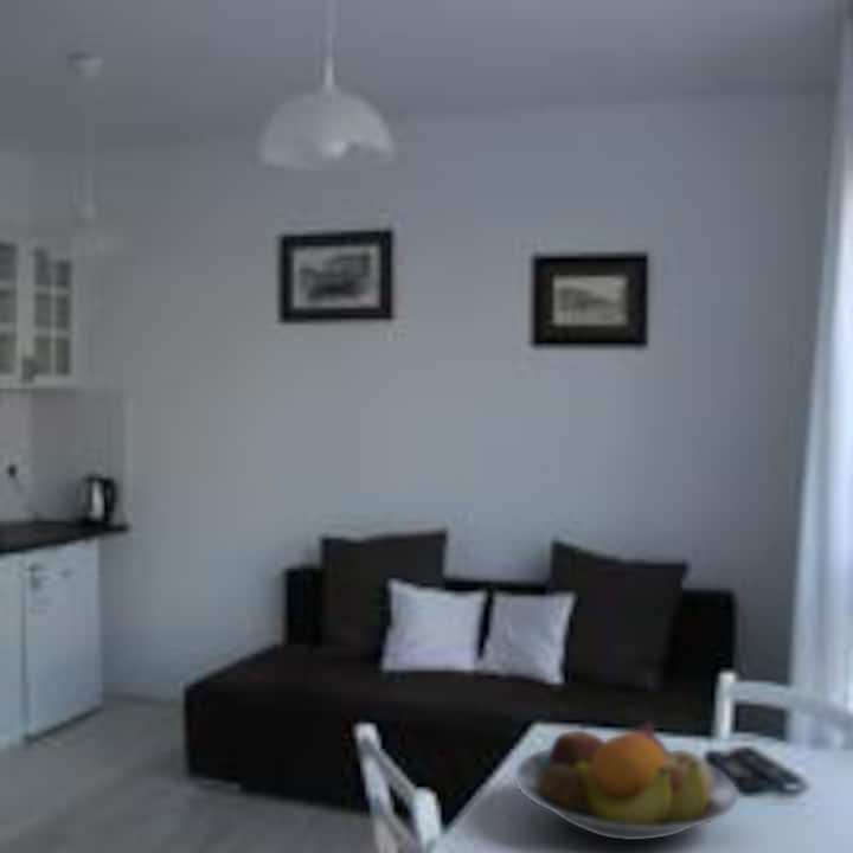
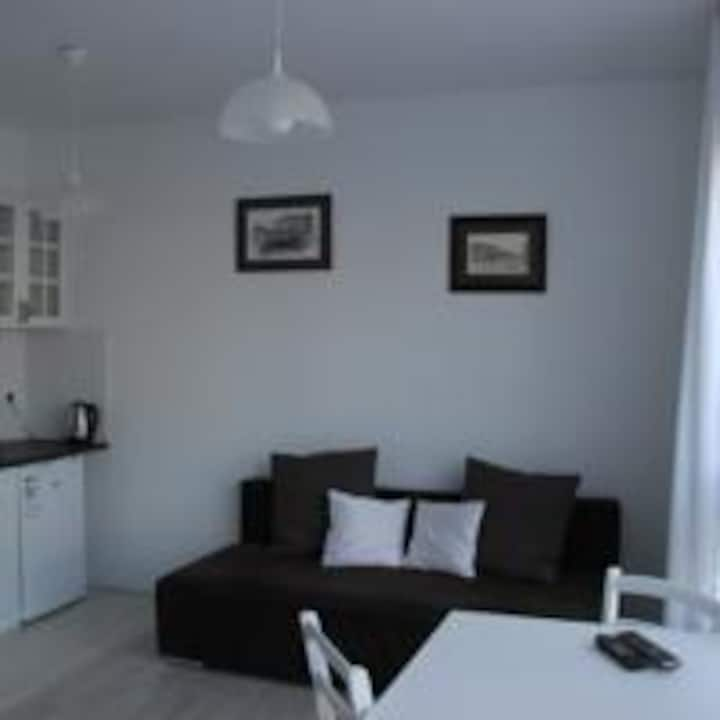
- fruit bowl [513,719,739,841]
